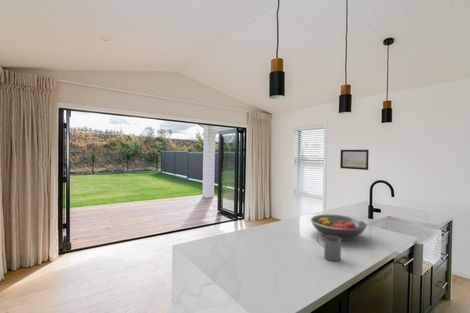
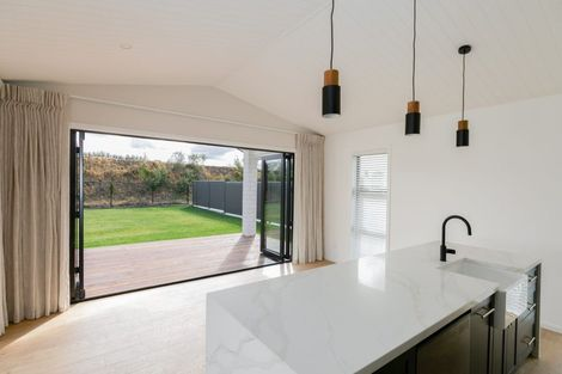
- wall art [339,149,370,171]
- mug [316,235,342,262]
- fruit bowl [310,214,368,241]
